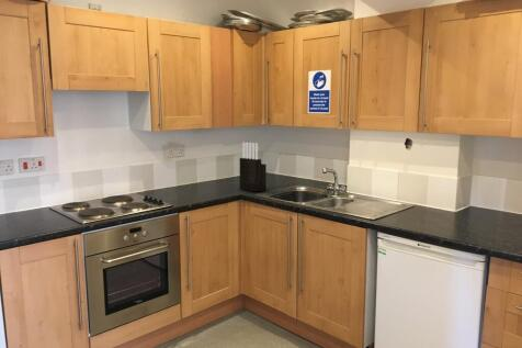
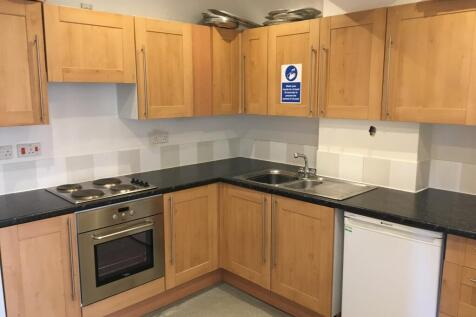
- knife block [238,142,268,193]
